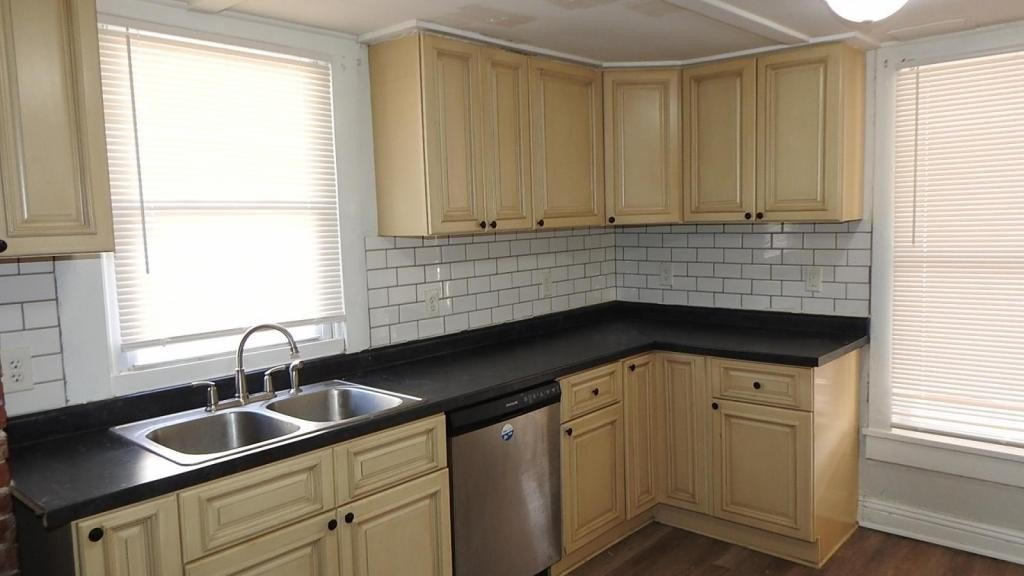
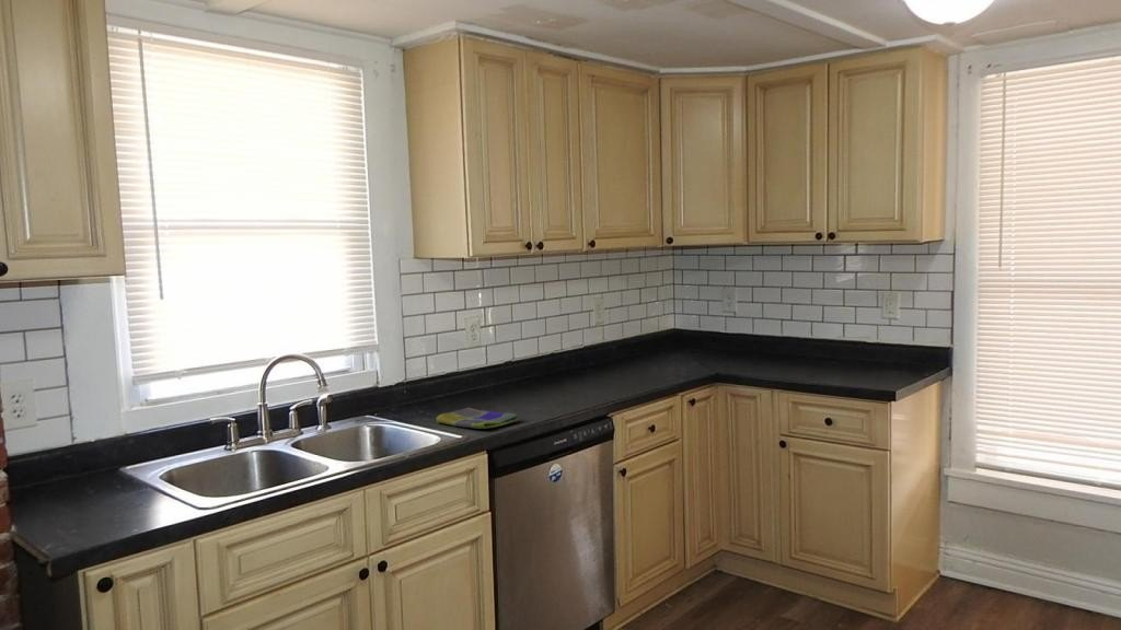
+ dish towel [435,407,520,430]
